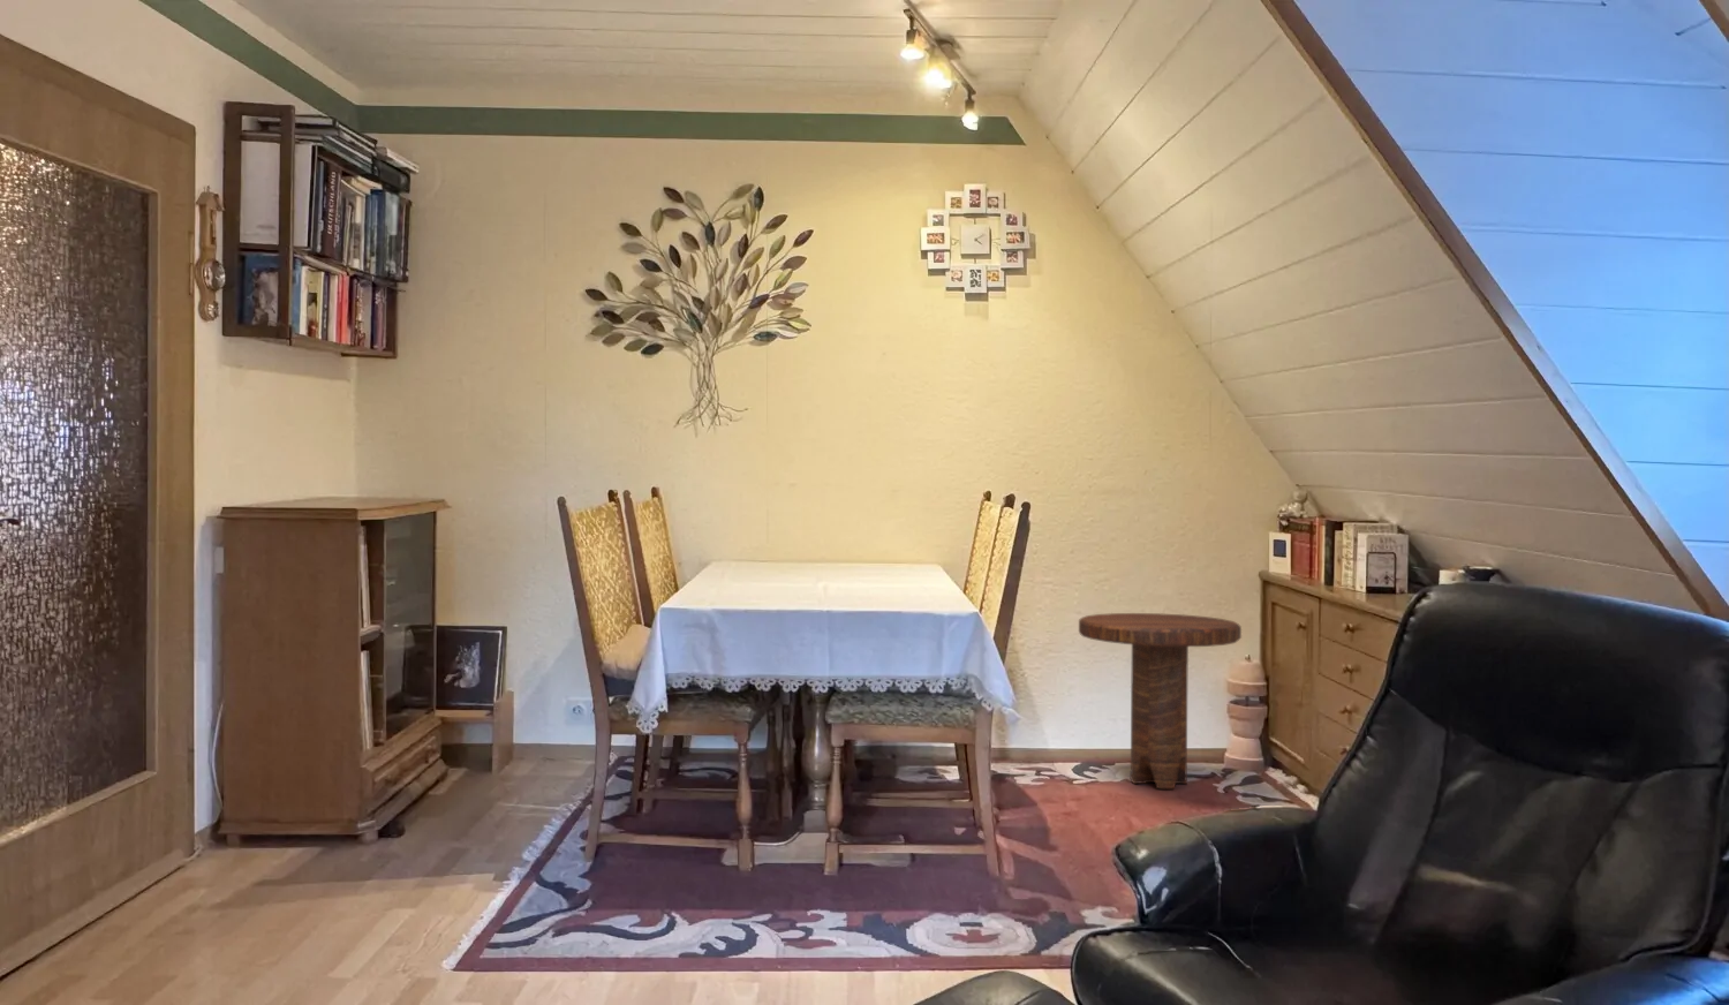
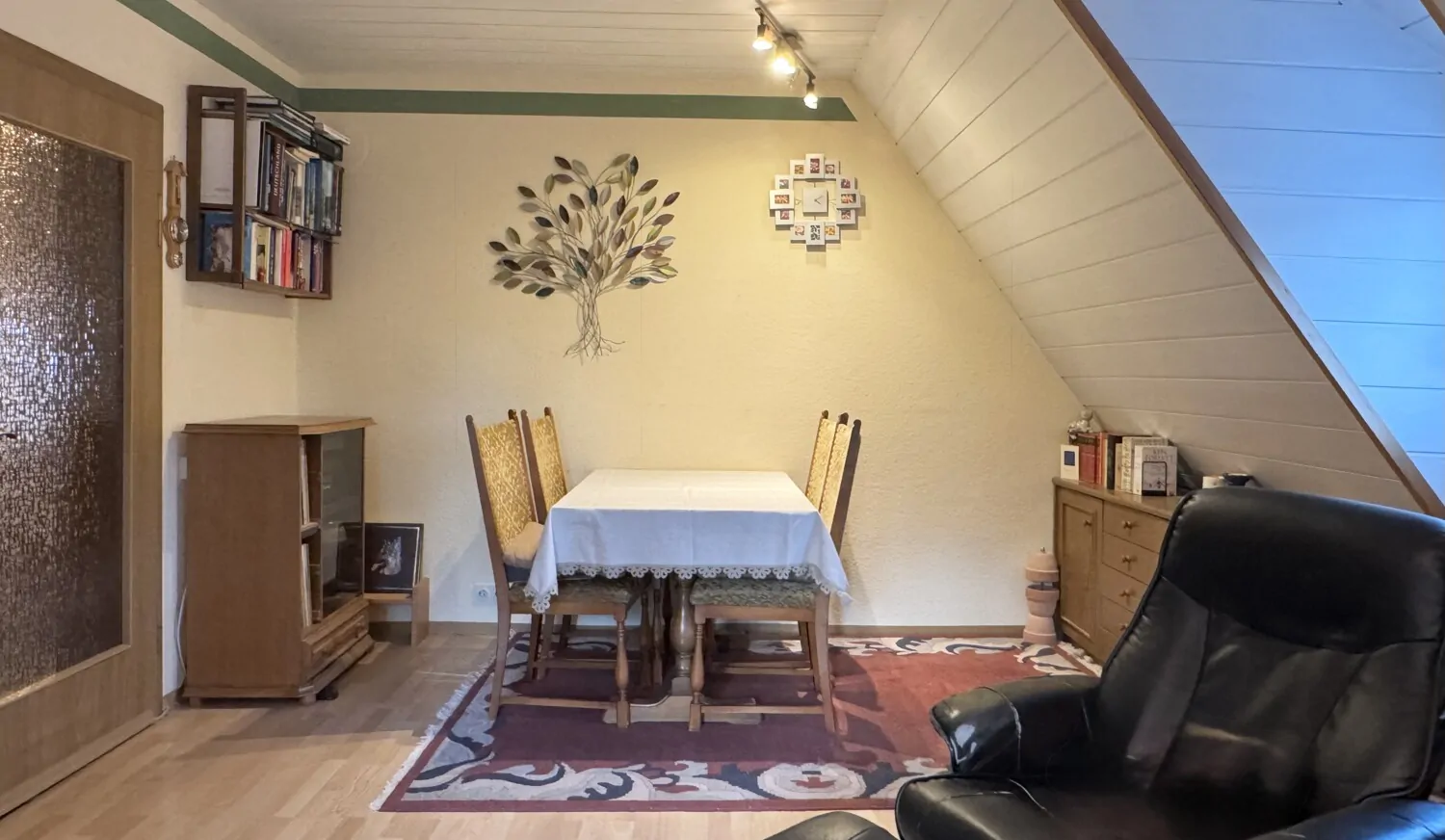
- side table [1078,613,1242,791]
